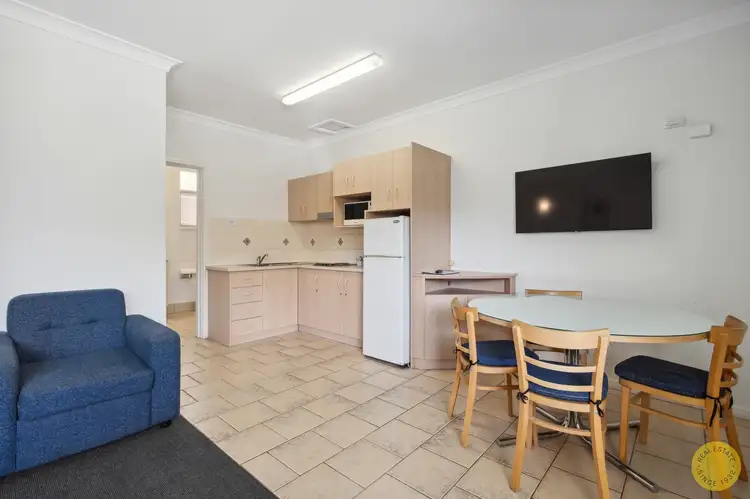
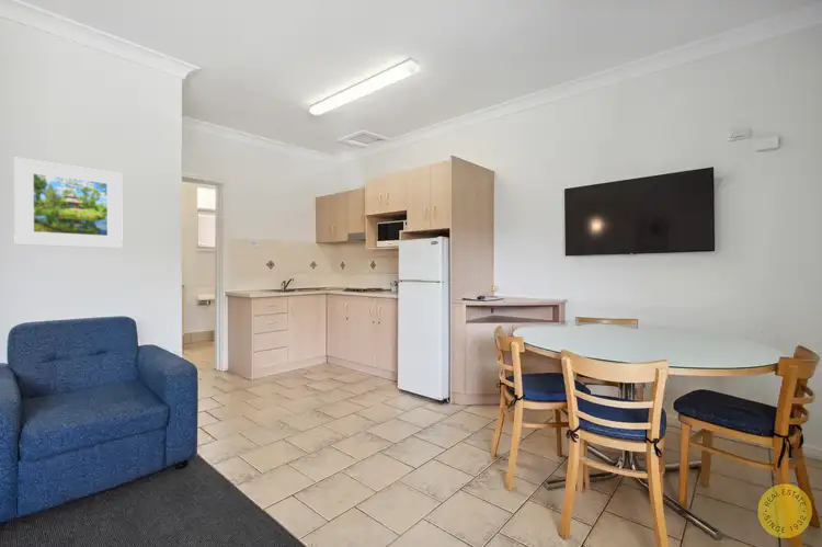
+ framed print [13,157,124,249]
